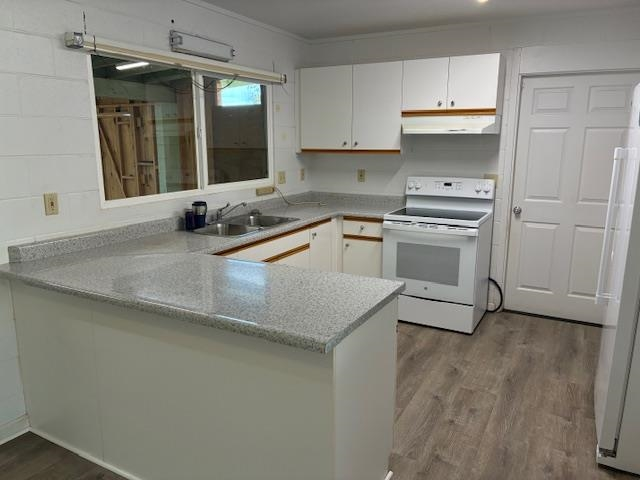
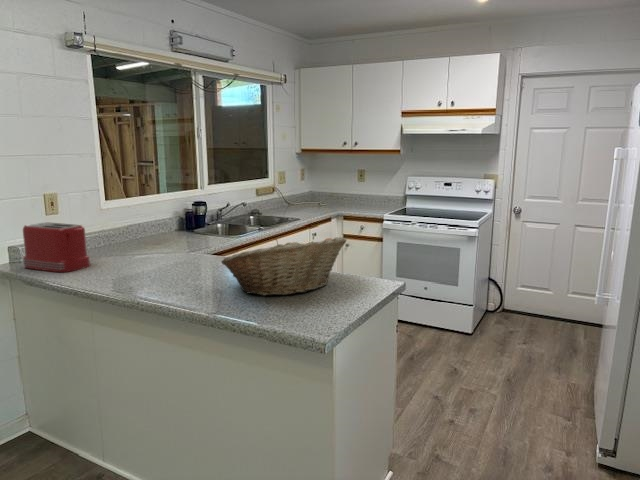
+ fruit basket [220,236,348,297]
+ toaster [22,221,91,273]
